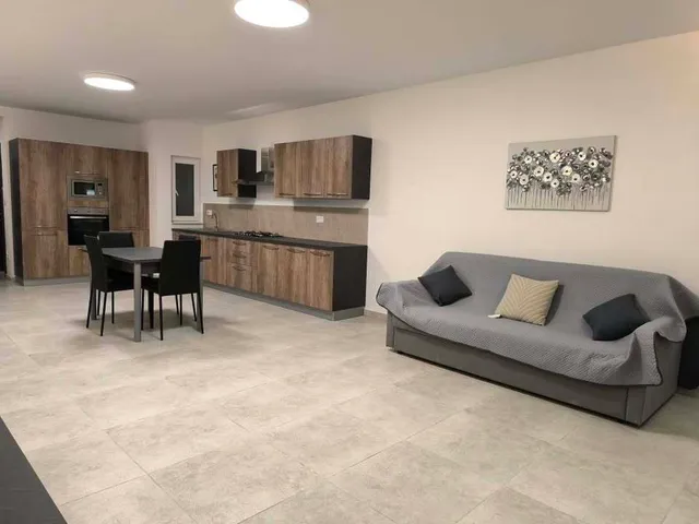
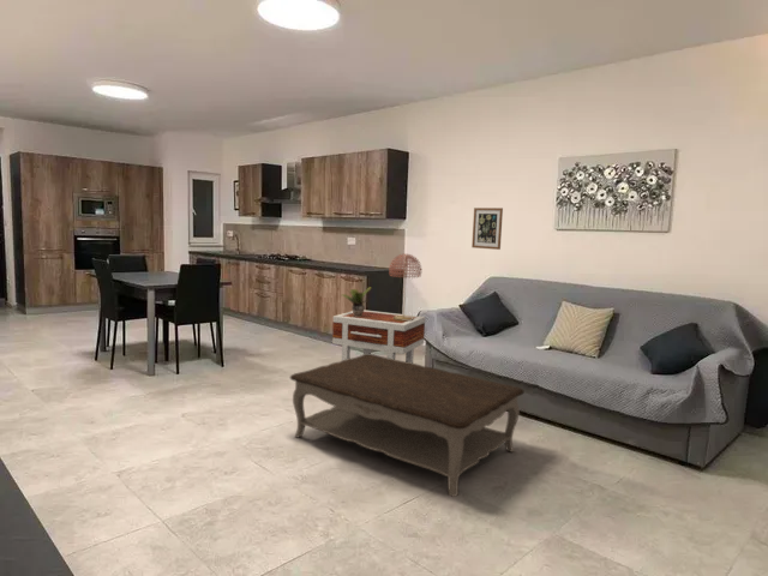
+ coffee table [289,353,526,498]
+ table lamp [388,253,422,320]
+ potted plant [341,286,376,317]
+ side table [331,308,426,364]
+ wall art [470,206,504,251]
